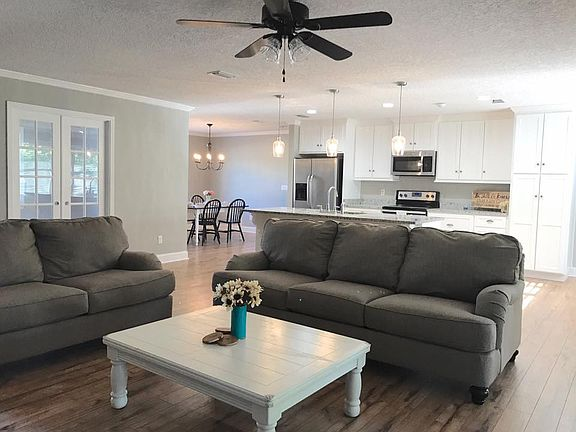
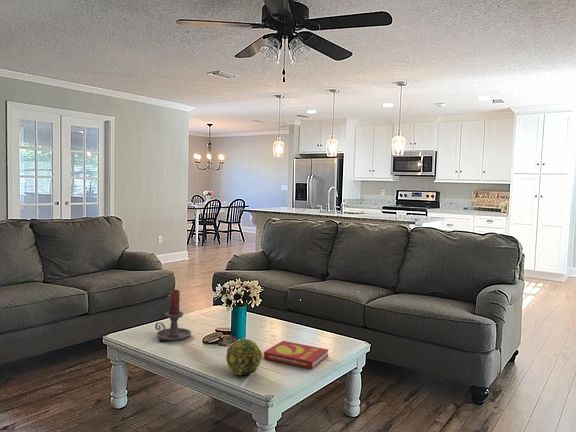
+ candle holder [154,289,192,342]
+ decorative ball [225,338,263,376]
+ book [263,340,329,370]
